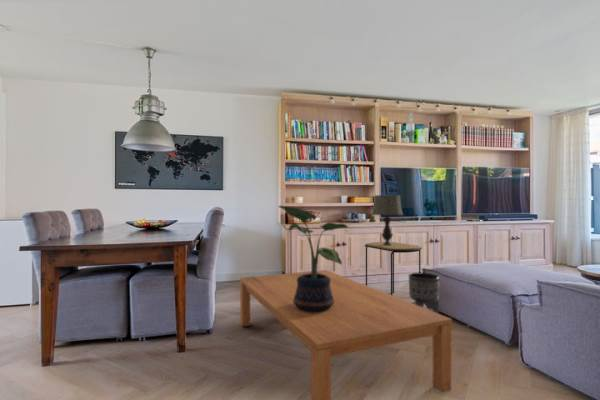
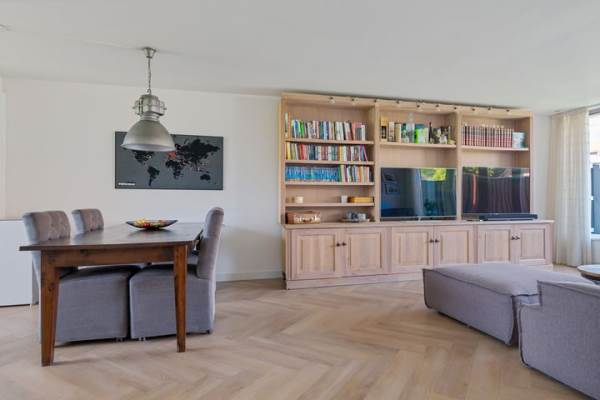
- side table [364,241,423,296]
- planter [408,272,441,314]
- coffee table [239,269,453,400]
- table lamp [371,194,404,246]
- potted plant [277,204,349,312]
